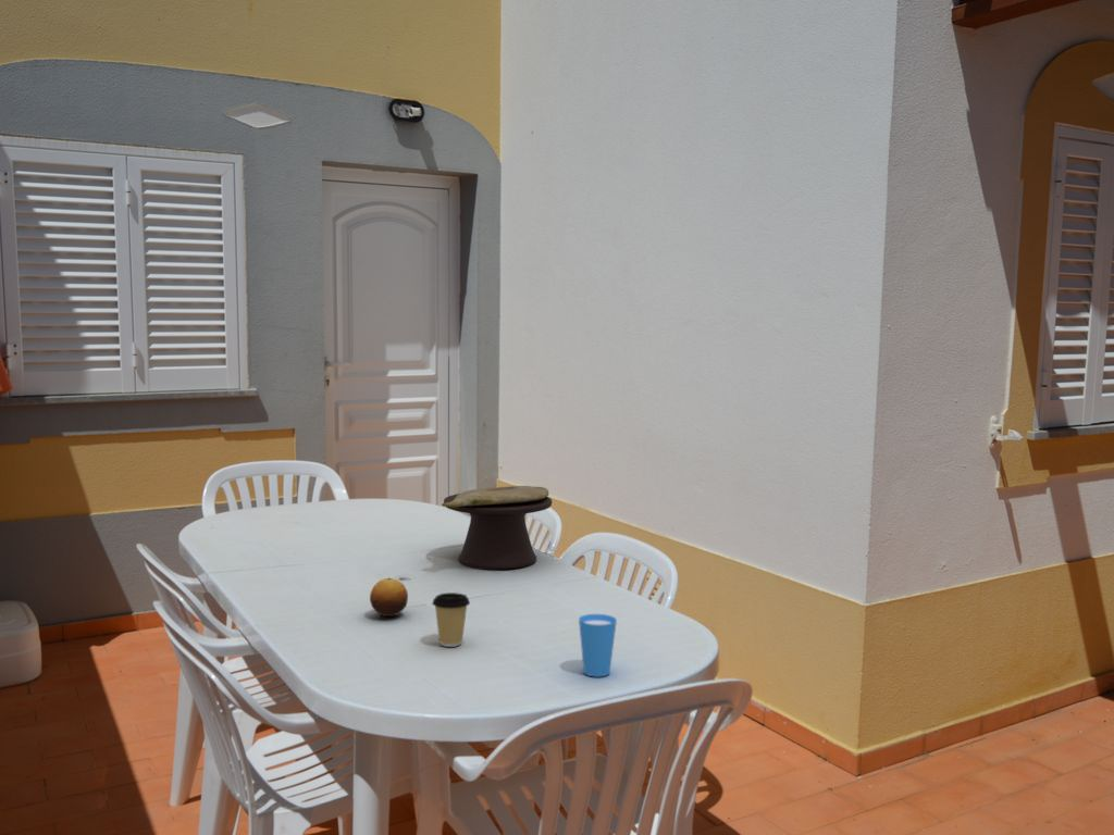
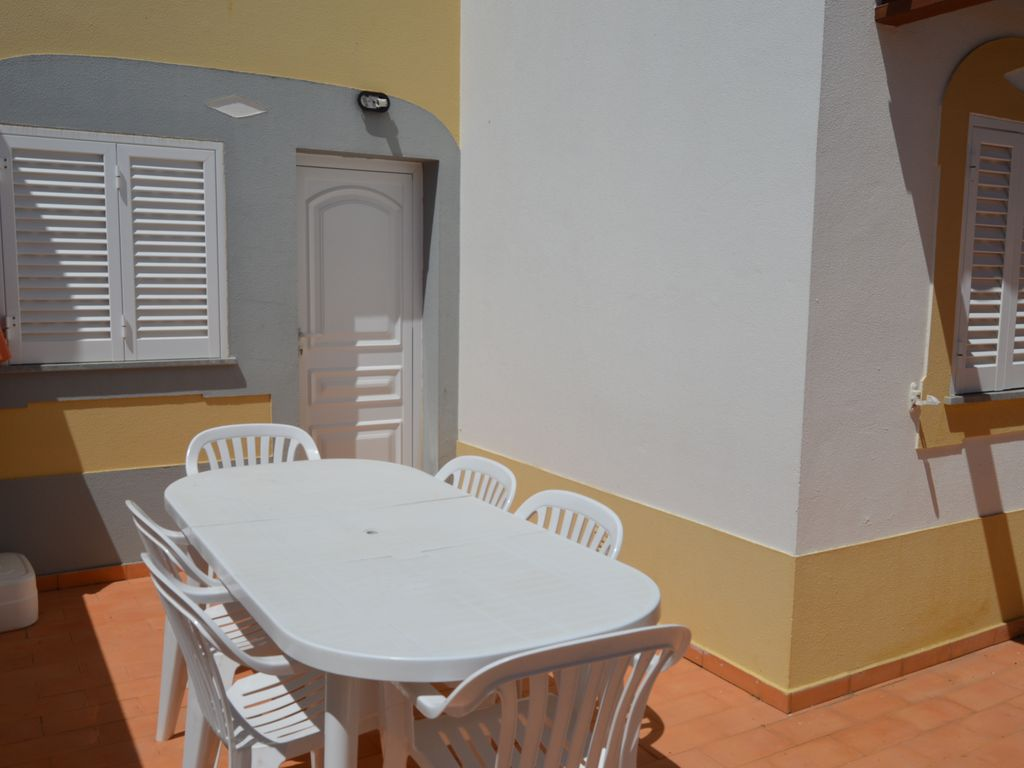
- fruit [369,577,409,618]
- cup [578,613,618,678]
- coffee cup [431,591,471,648]
- decorative bowl [441,485,553,571]
